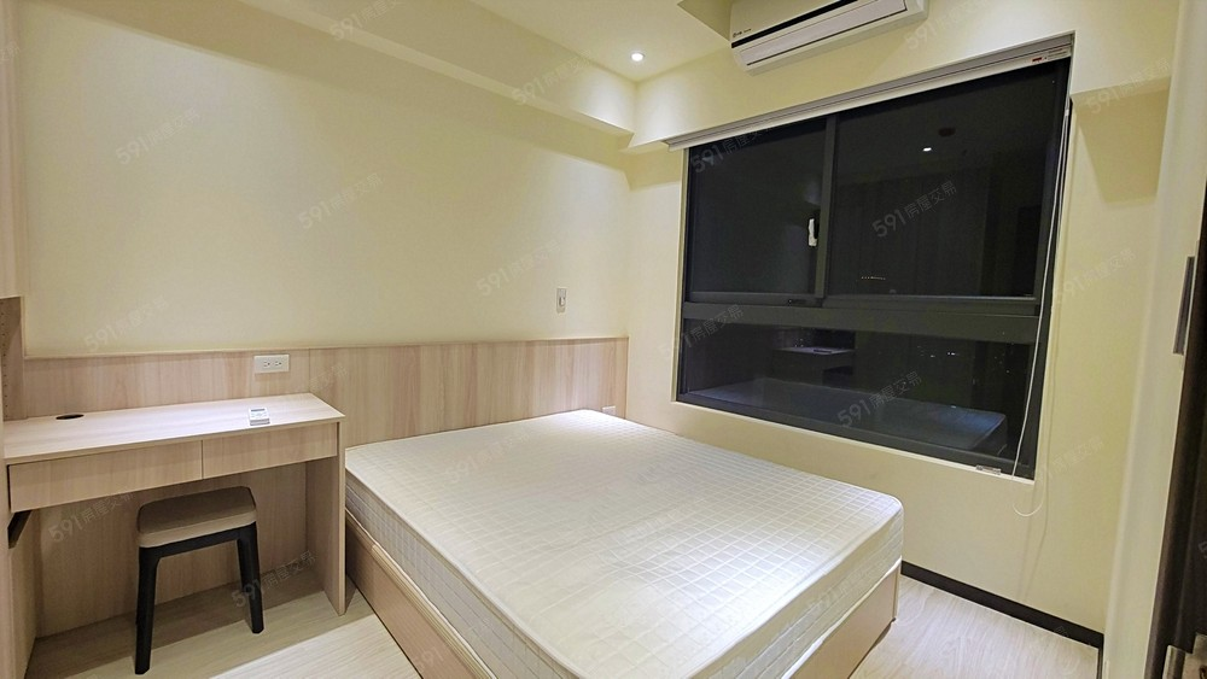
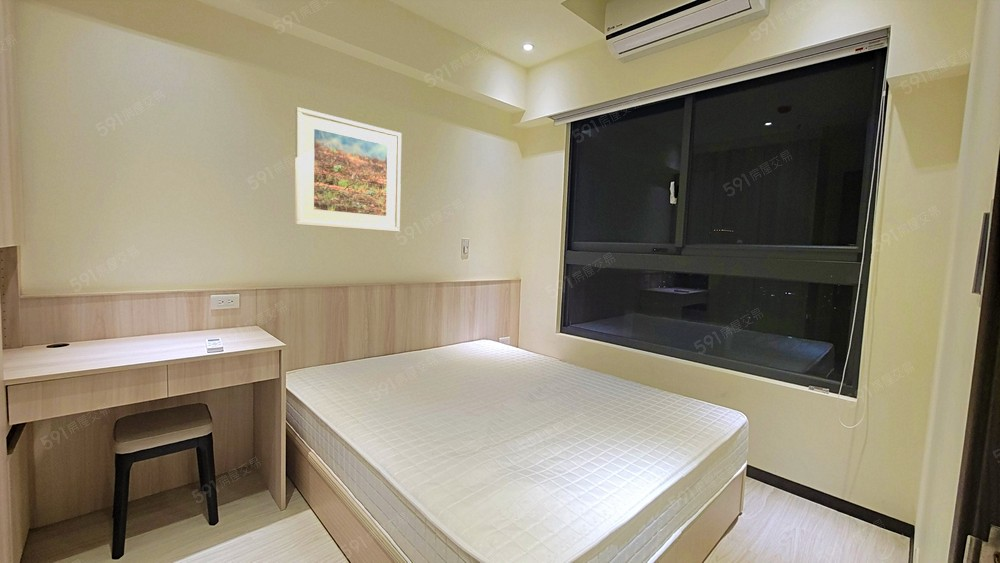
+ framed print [294,106,402,233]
